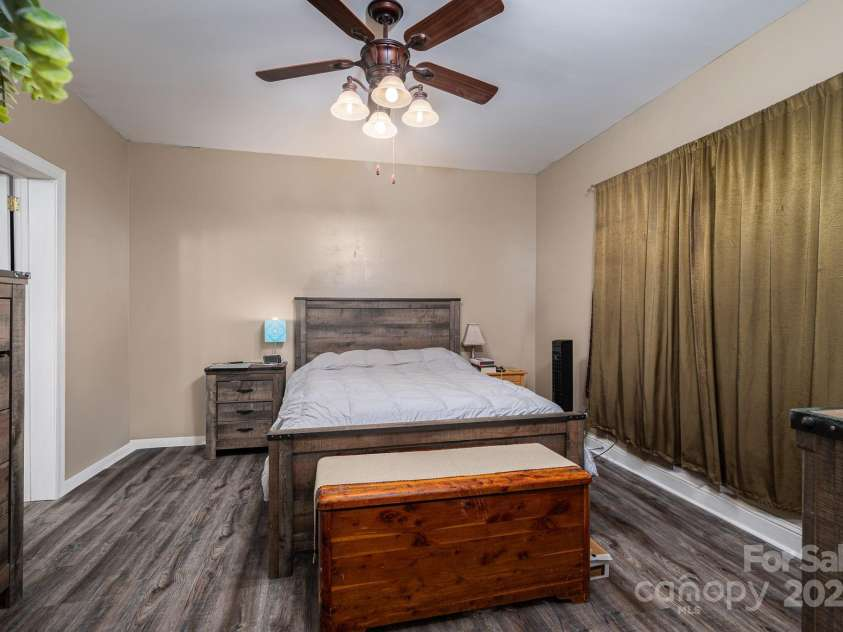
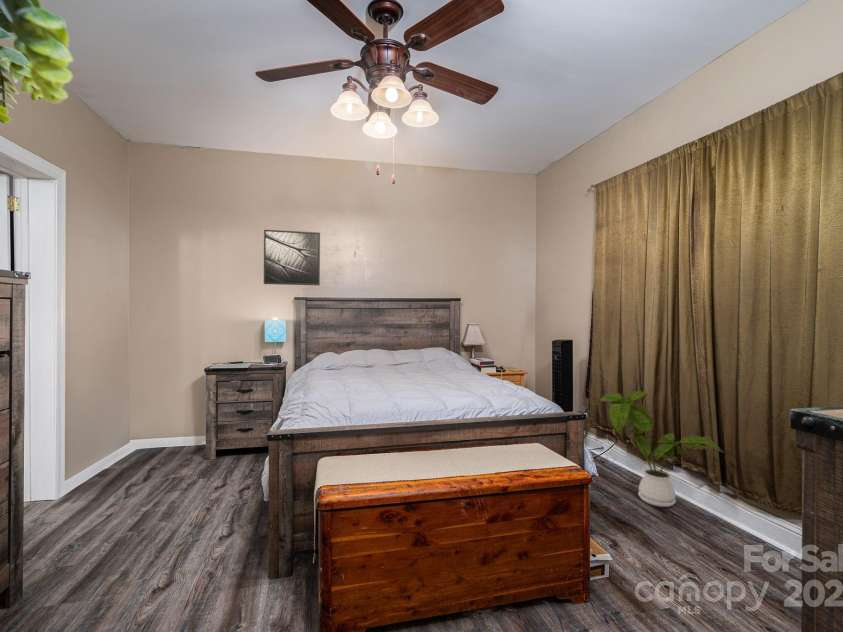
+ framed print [263,229,321,286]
+ house plant [598,390,724,508]
